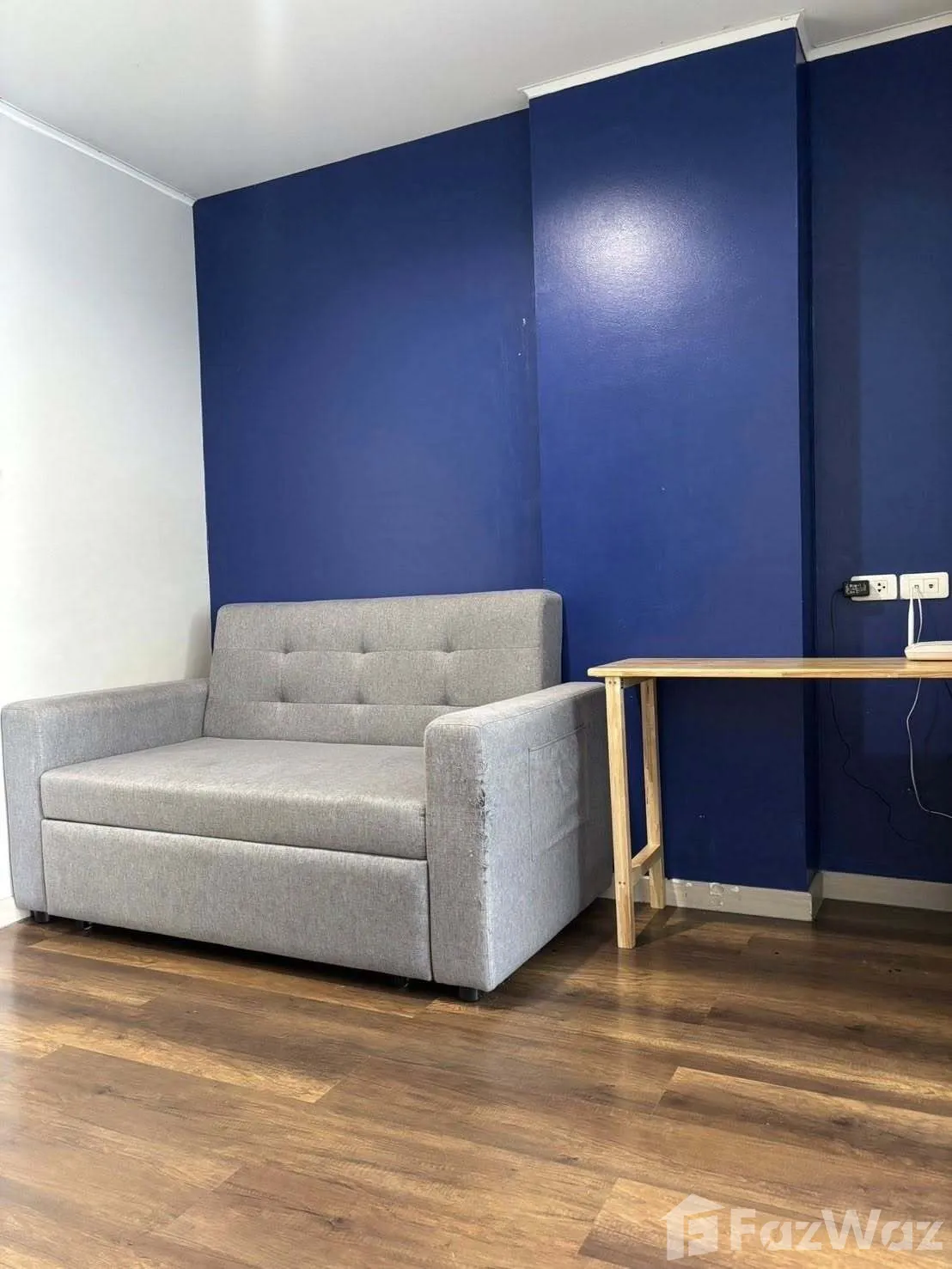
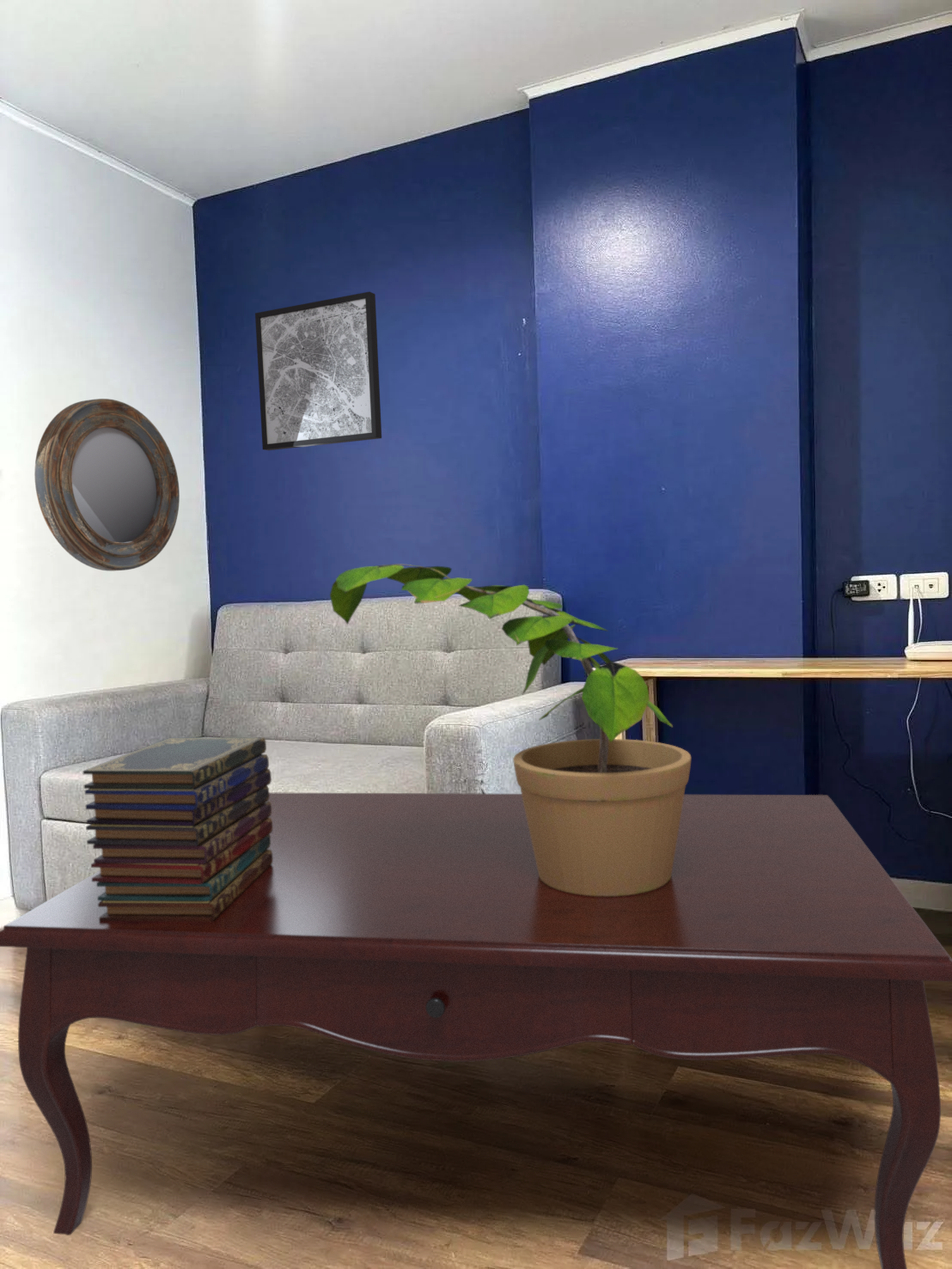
+ book stack [82,736,272,922]
+ wall art [254,291,382,451]
+ home mirror [34,398,180,572]
+ potted plant [329,563,692,897]
+ coffee table [0,791,952,1269]
